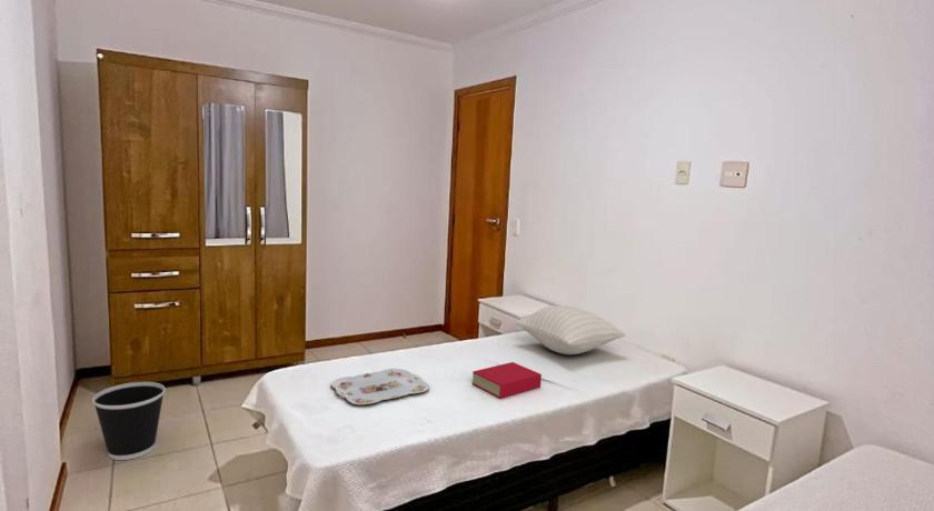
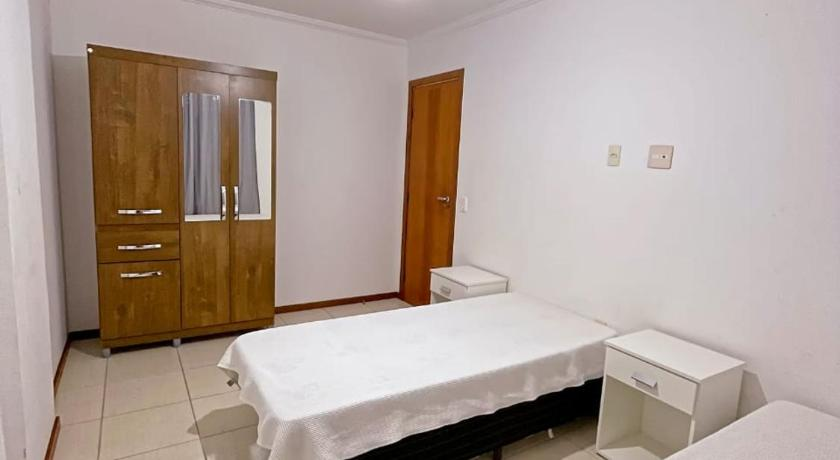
- wastebasket [91,381,167,461]
- pillow [515,304,626,355]
- serving tray [330,368,431,405]
- book [471,361,543,400]
